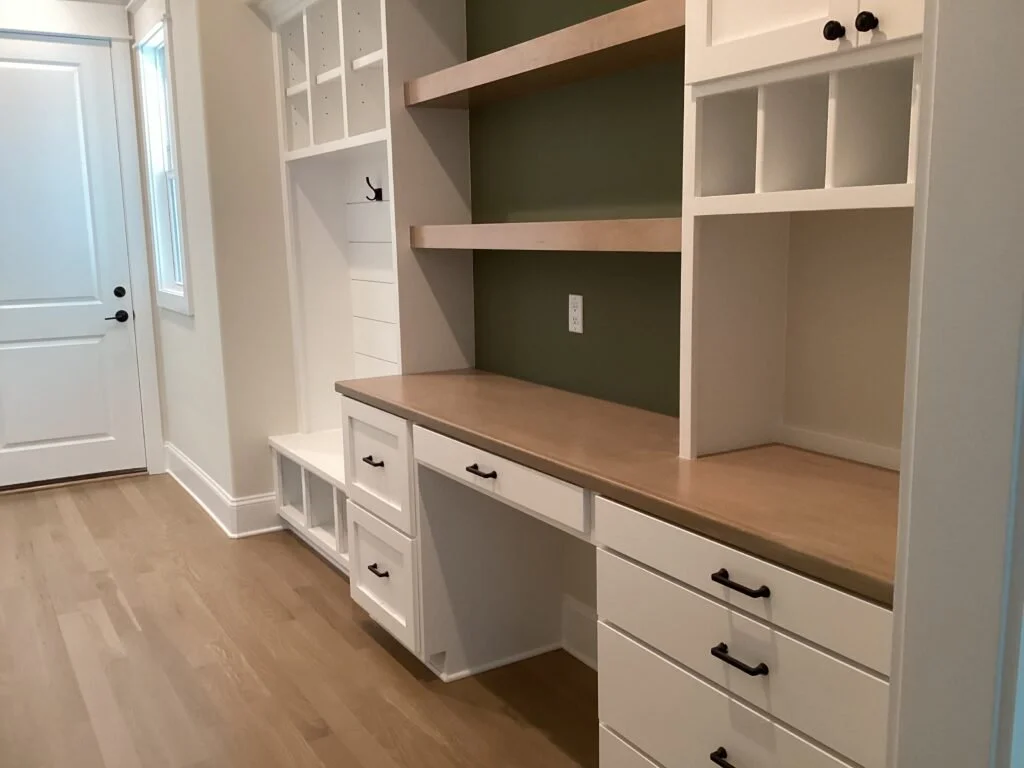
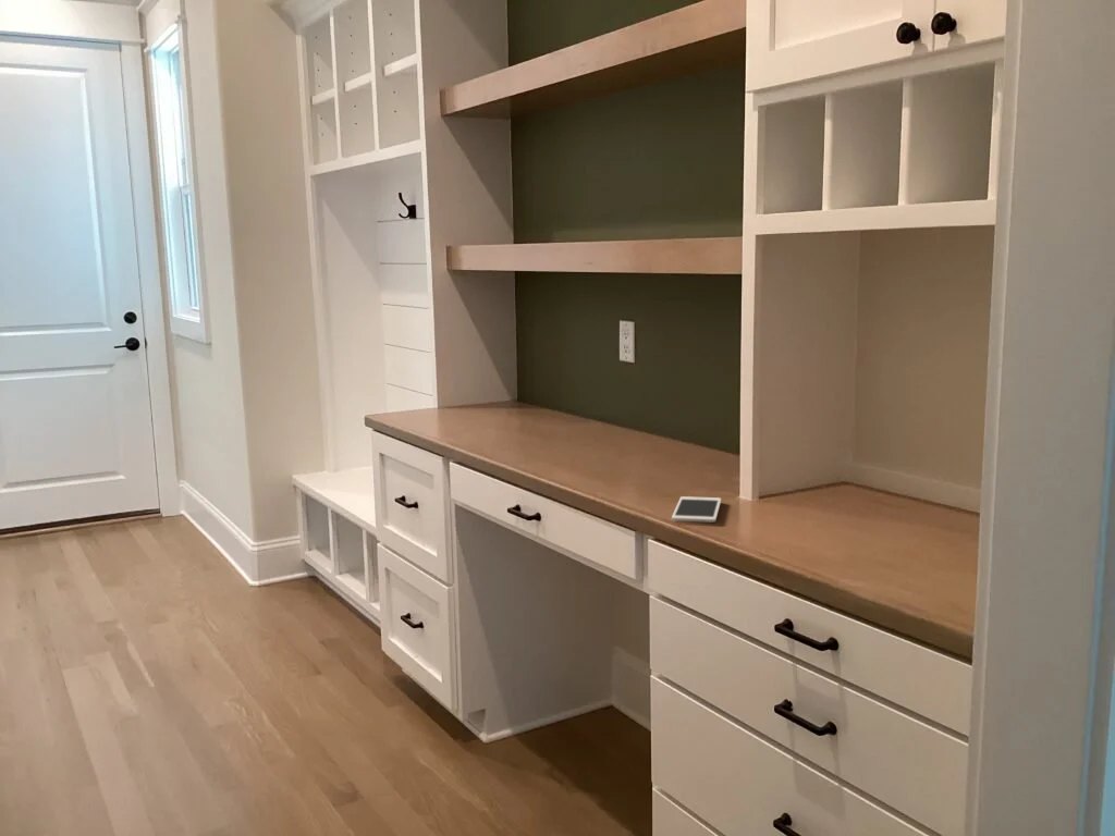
+ cell phone [671,495,722,524]
